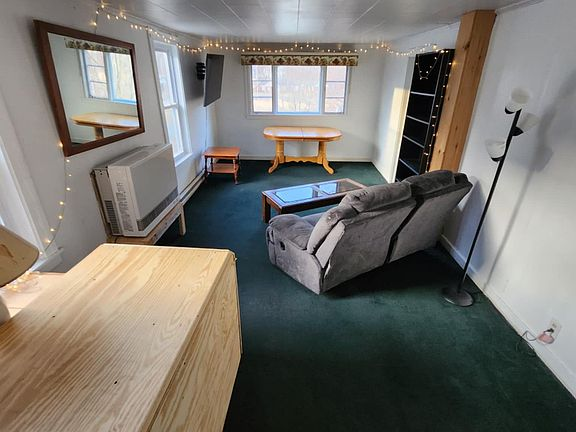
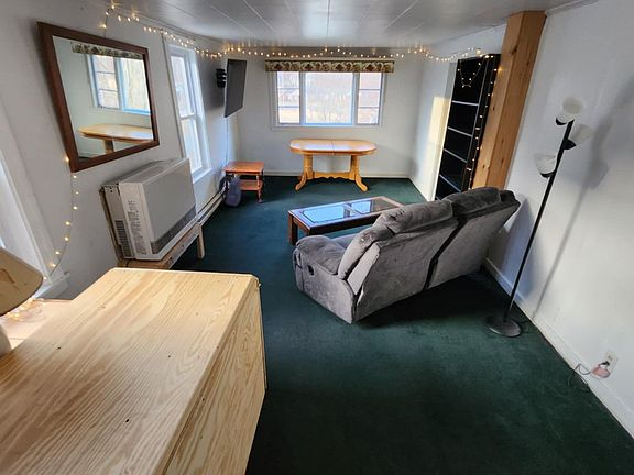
+ backpack [217,173,242,208]
